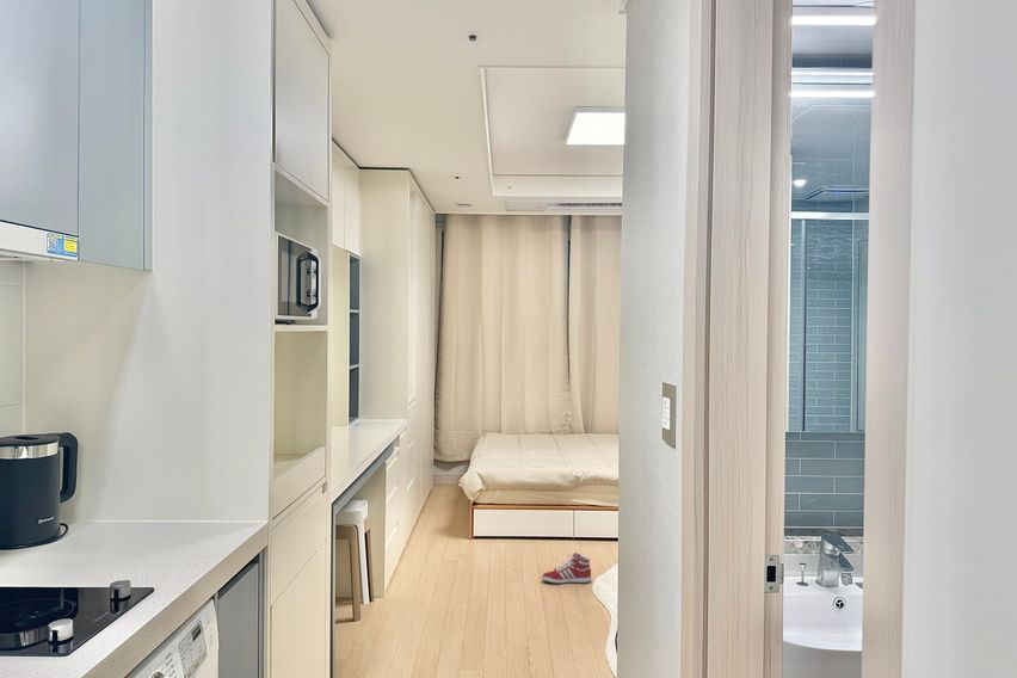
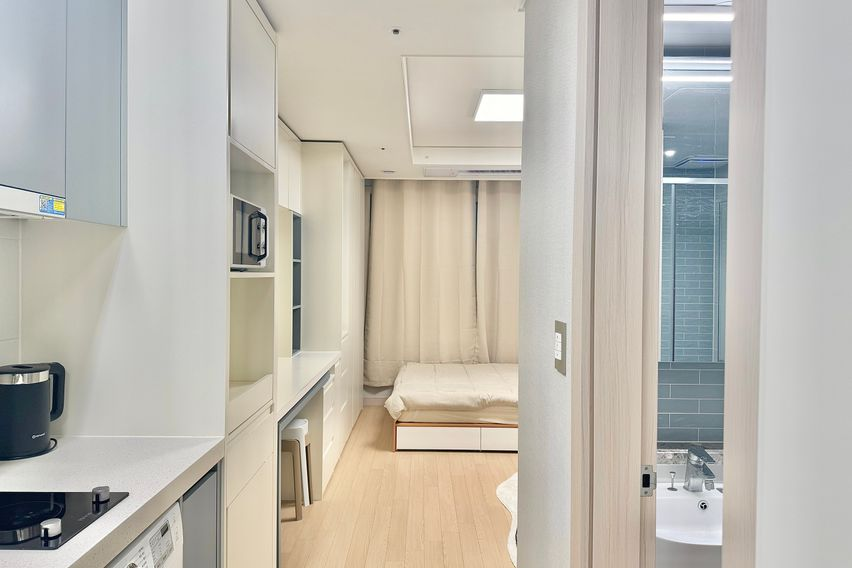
- sneaker [541,551,592,585]
